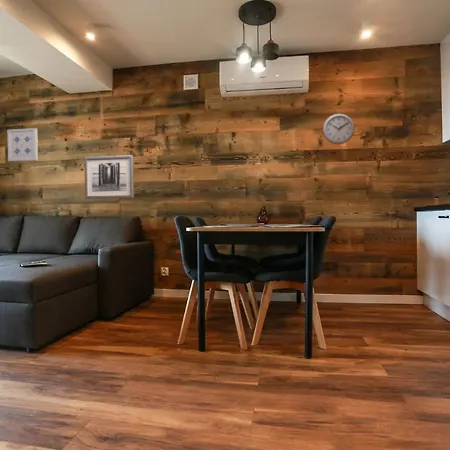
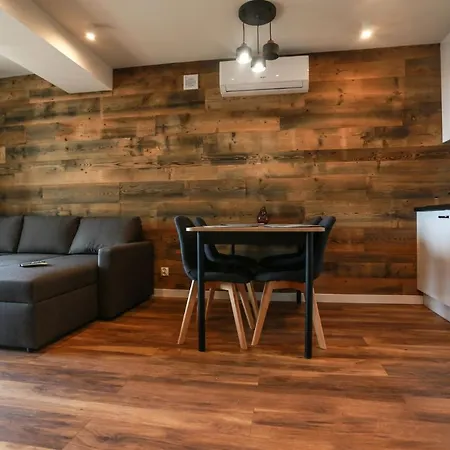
- wall art [83,154,135,200]
- wall art [7,127,39,162]
- wall clock [322,113,356,146]
